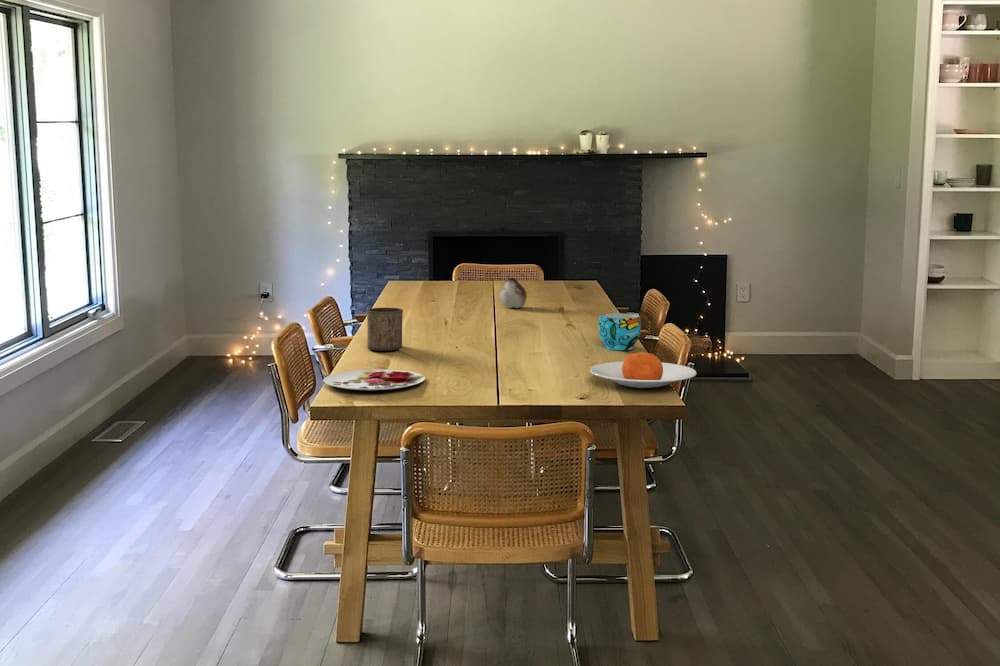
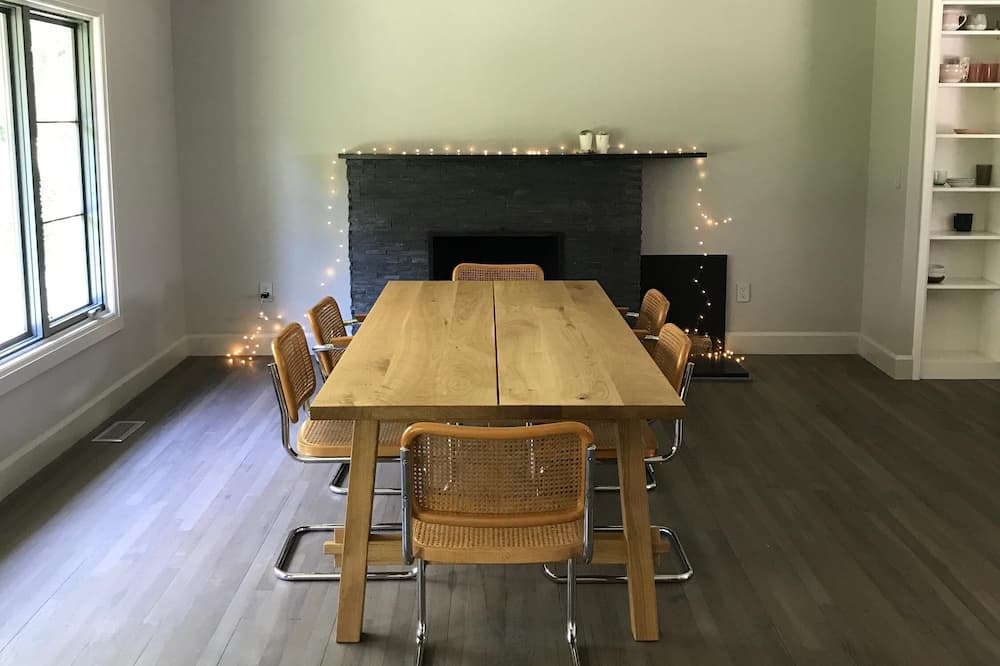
- plate [322,368,426,391]
- plate [589,352,697,389]
- cup [597,312,642,351]
- fruit [498,275,528,309]
- cup [366,307,404,352]
